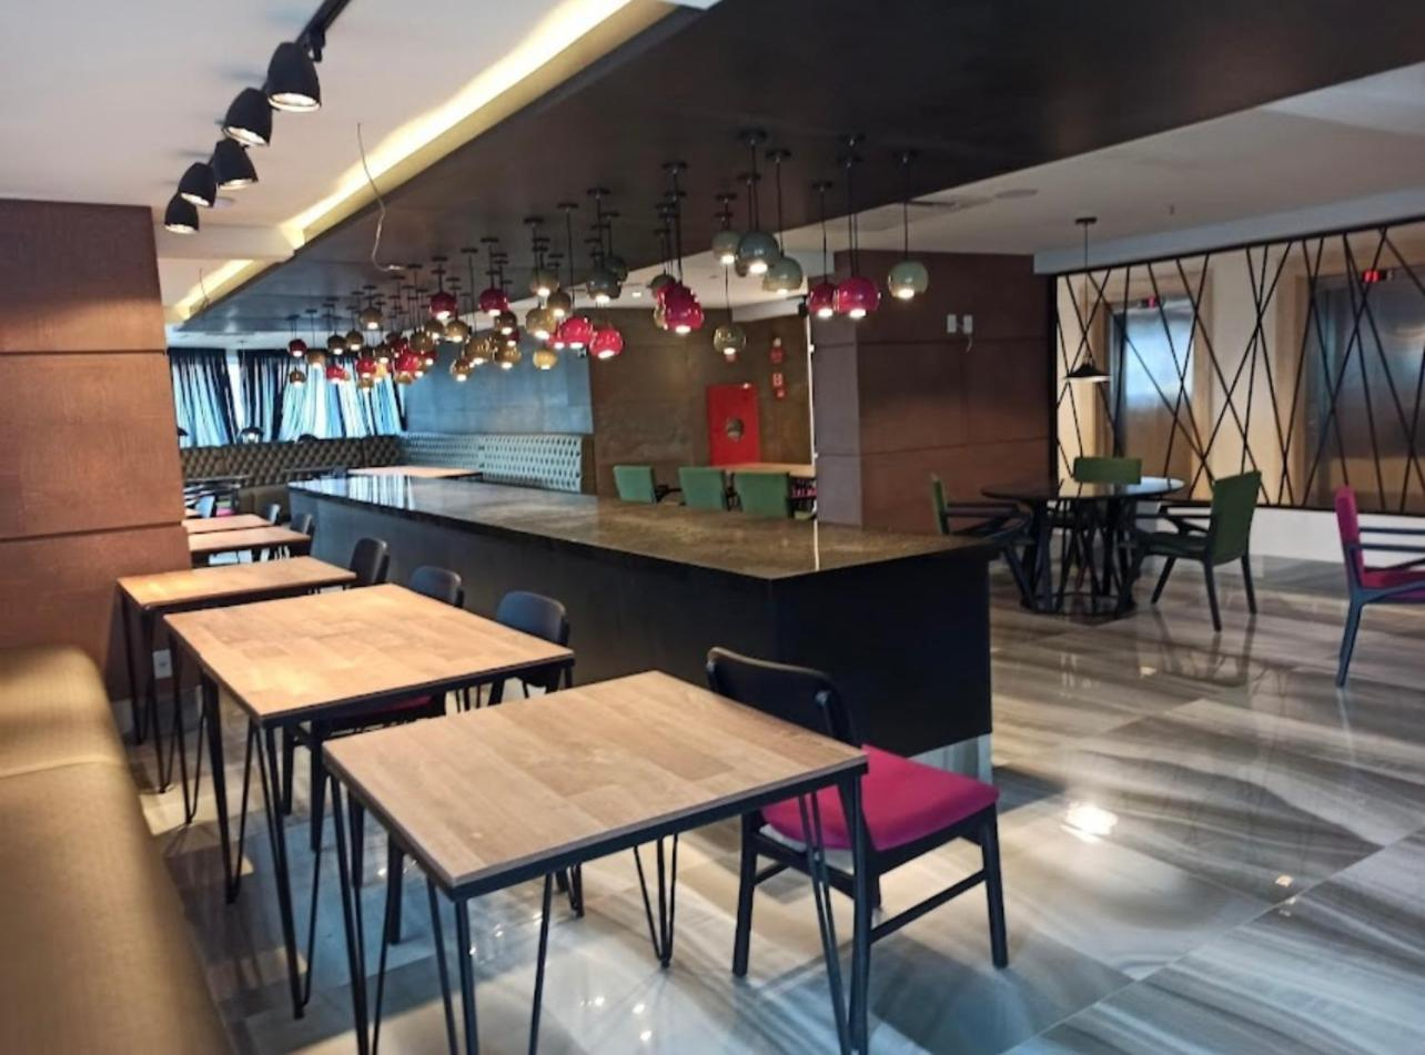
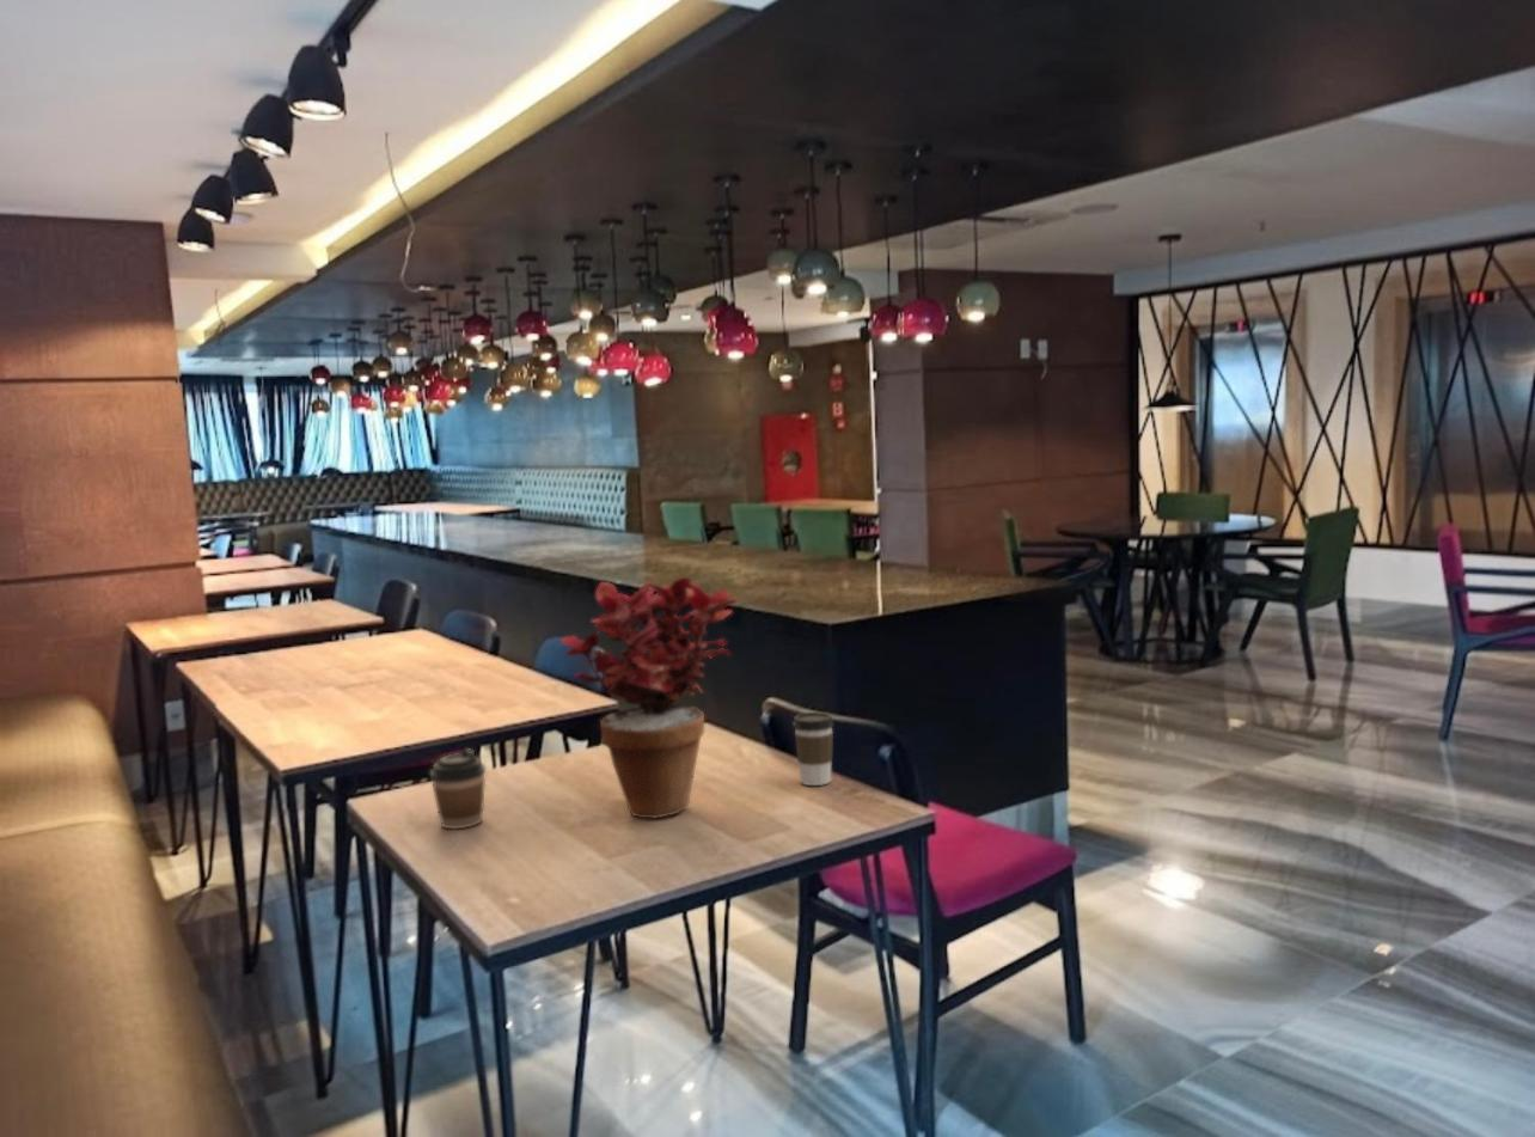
+ coffee cup [791,711,834,787]
+ coffee cup [429,748,487,830]
+ potted plant [559,576,739,819]
